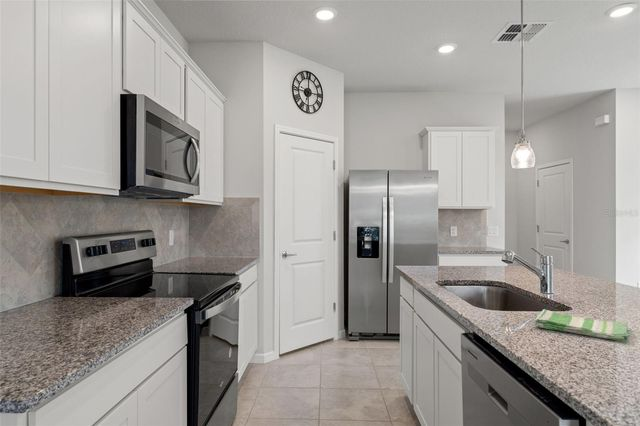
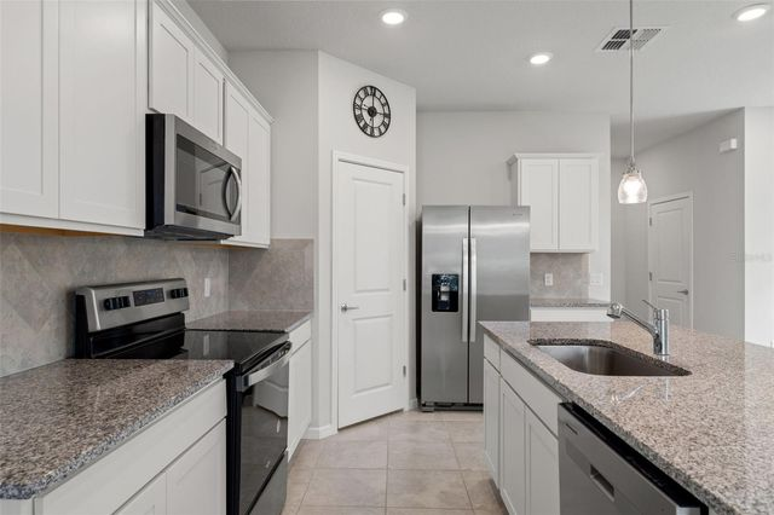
- dish towel [534,308,630,342]
